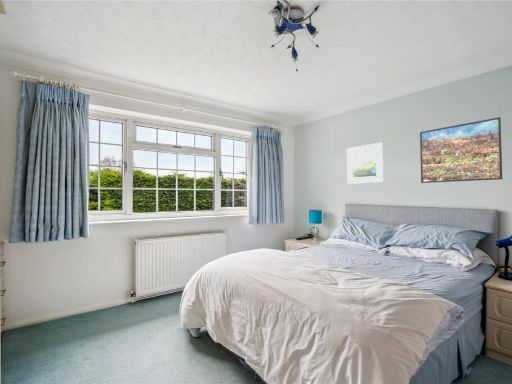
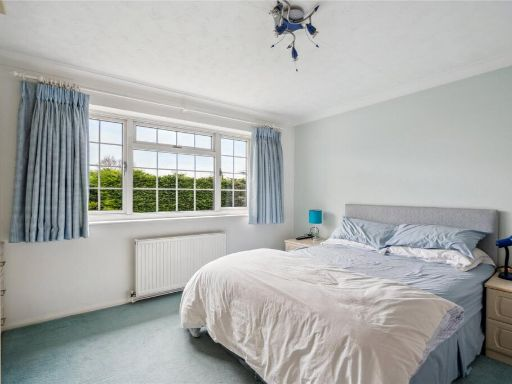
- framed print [419,116,503,184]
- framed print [346,141,384,185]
